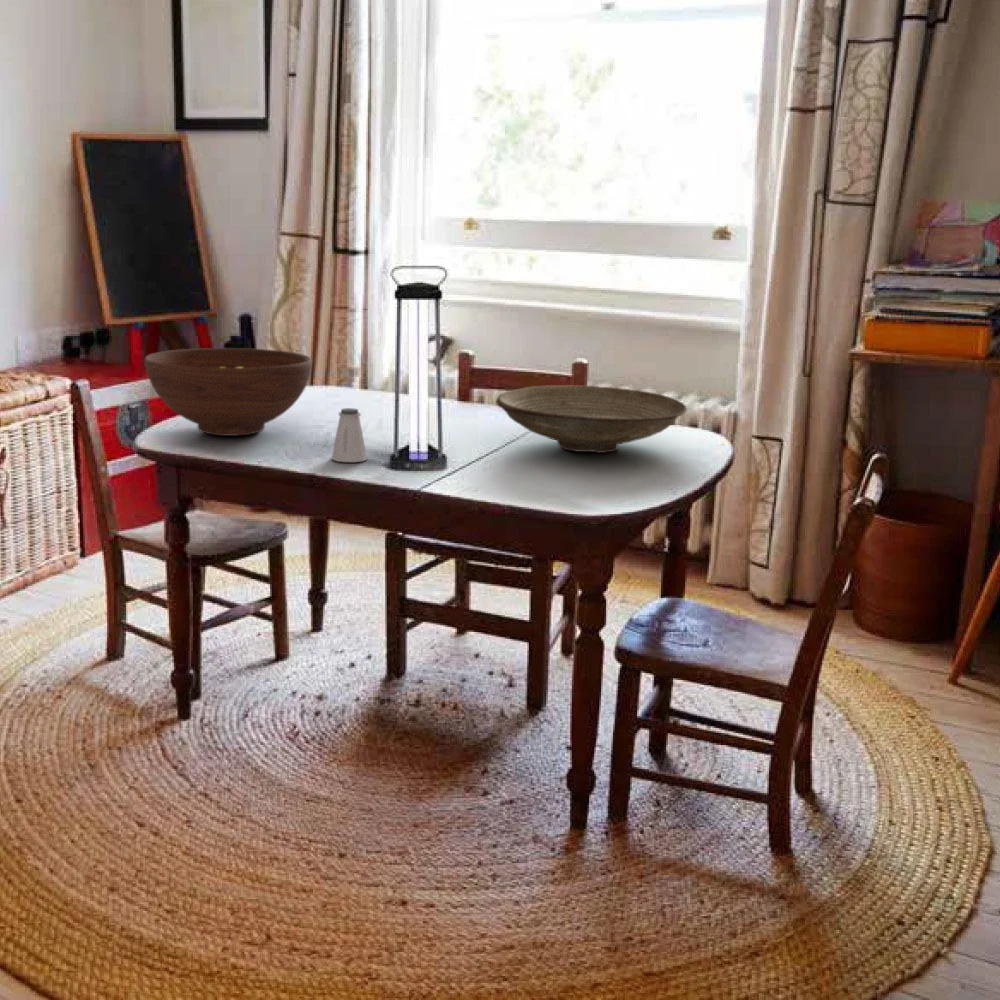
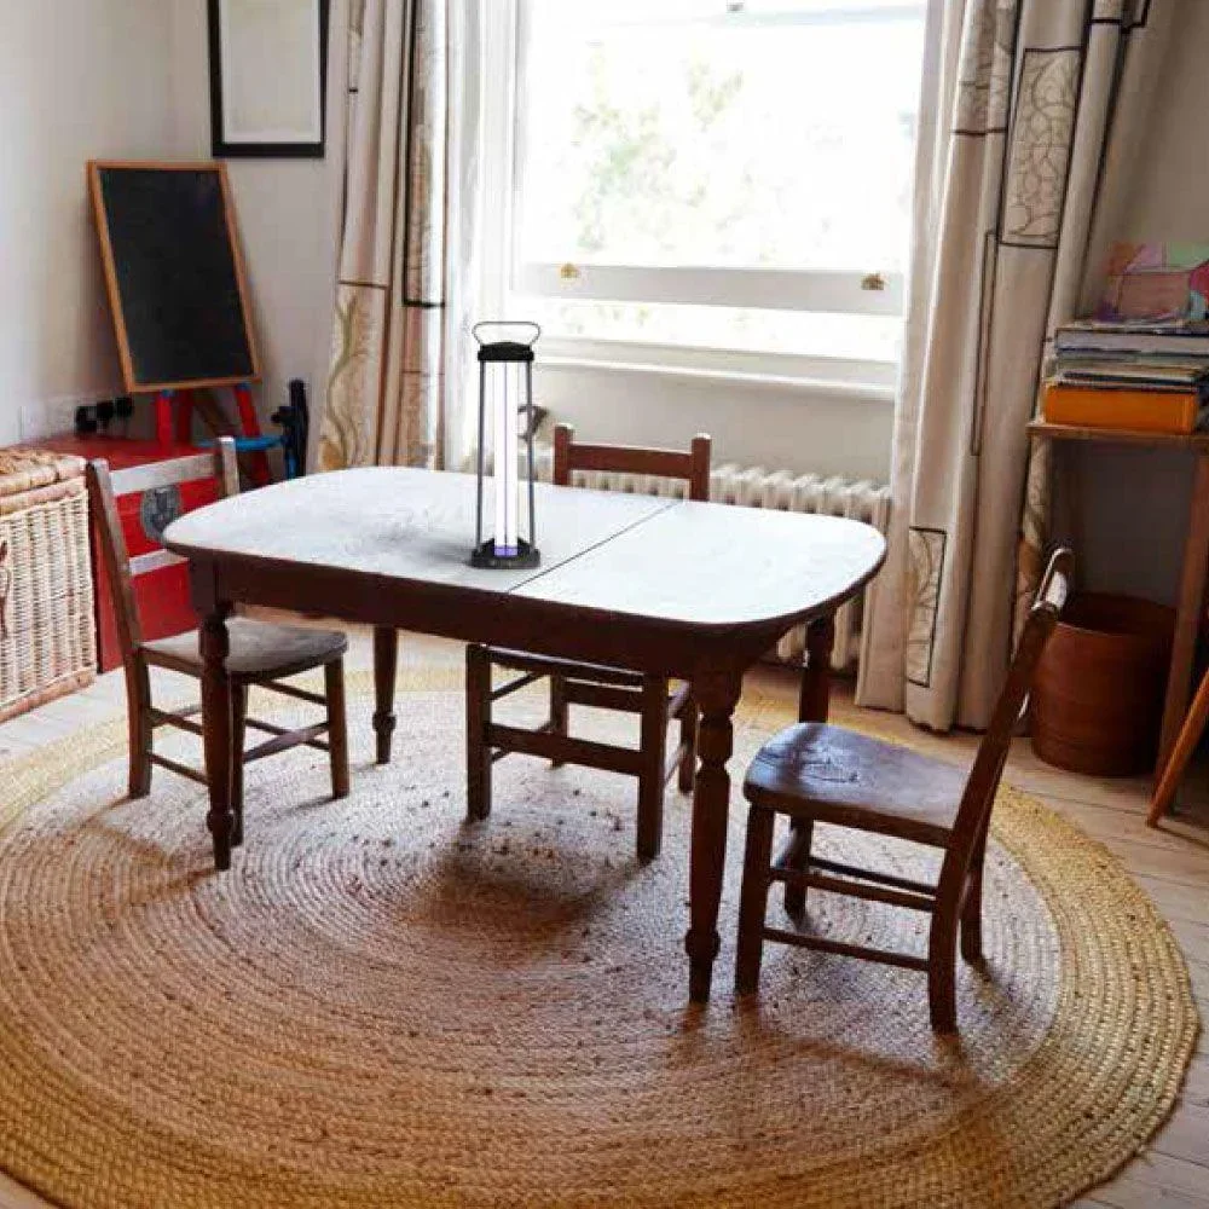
- decorative bowl [495,384,688,454]
- fruit bowl [144,347,313,437]
- saltshaker [331,407,368,463]
